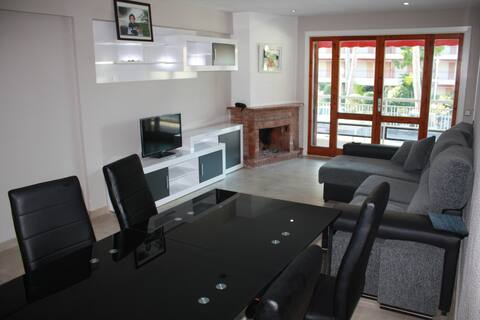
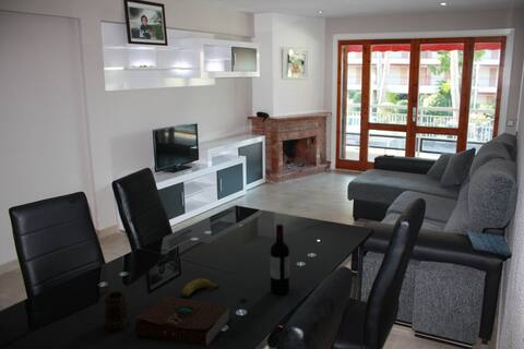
+ wine bottle [270,222,290,296]
+ book [134,296,233,348]
+ banana [181,278,221,299]
+ mug [103,290,130,332]
